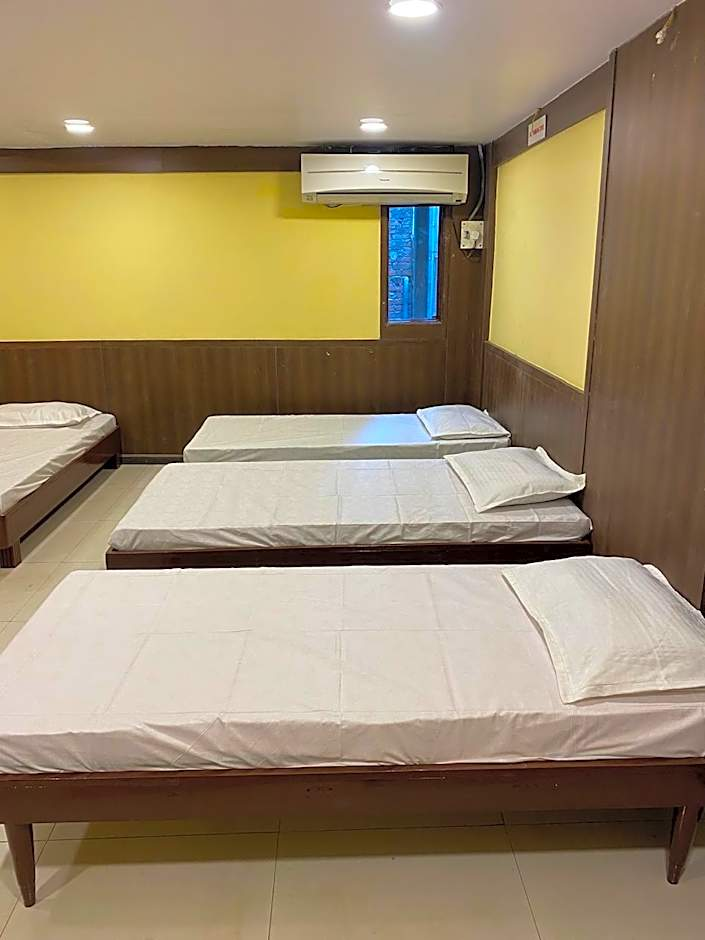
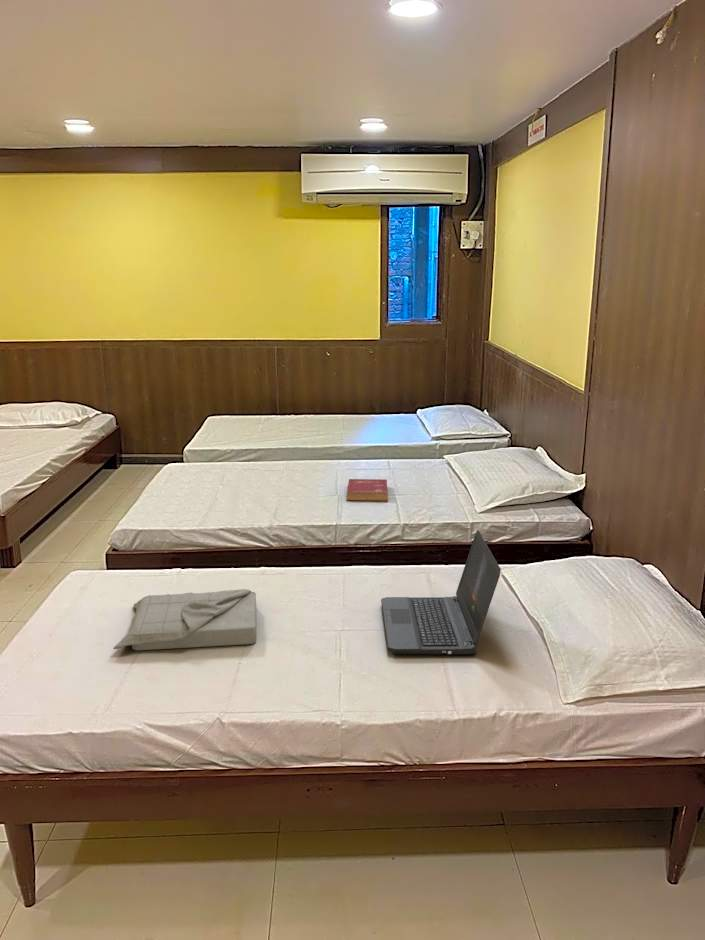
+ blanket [112,588,257,651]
+ book [346,478,388,502]
+ laptop computer [380,529,502,655]
